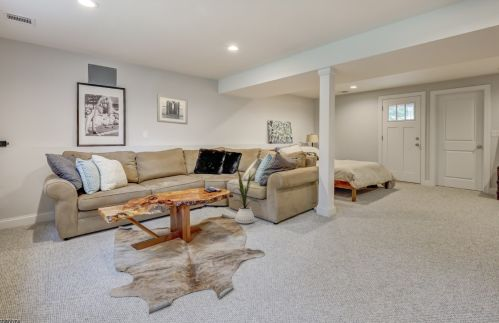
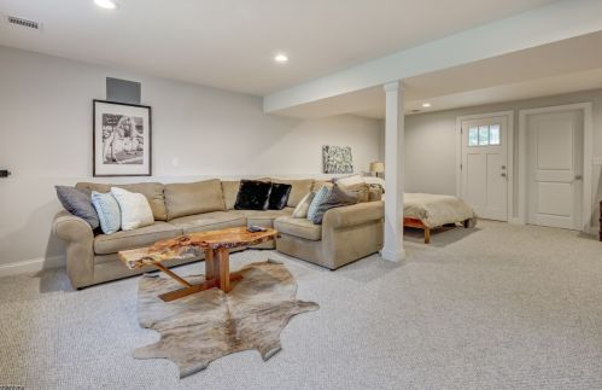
- house plant [231,165,260,224]
- wall art [156,93,189,125]
